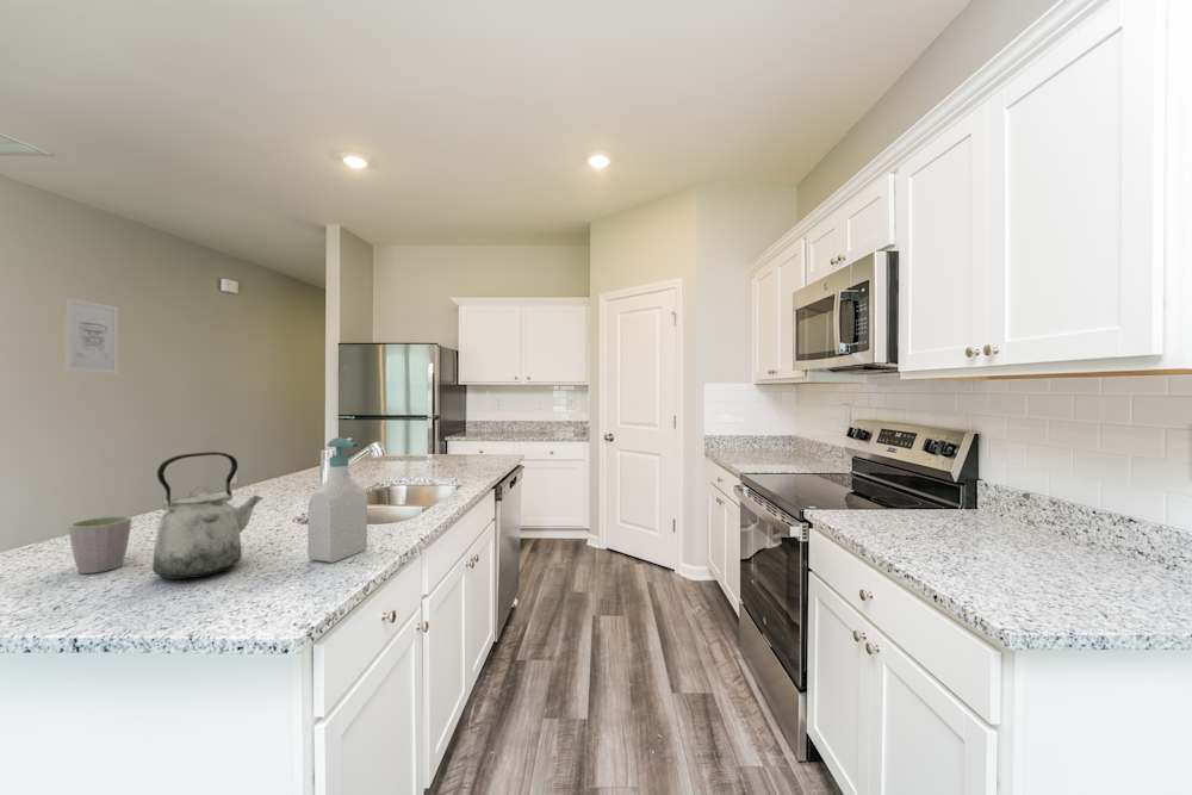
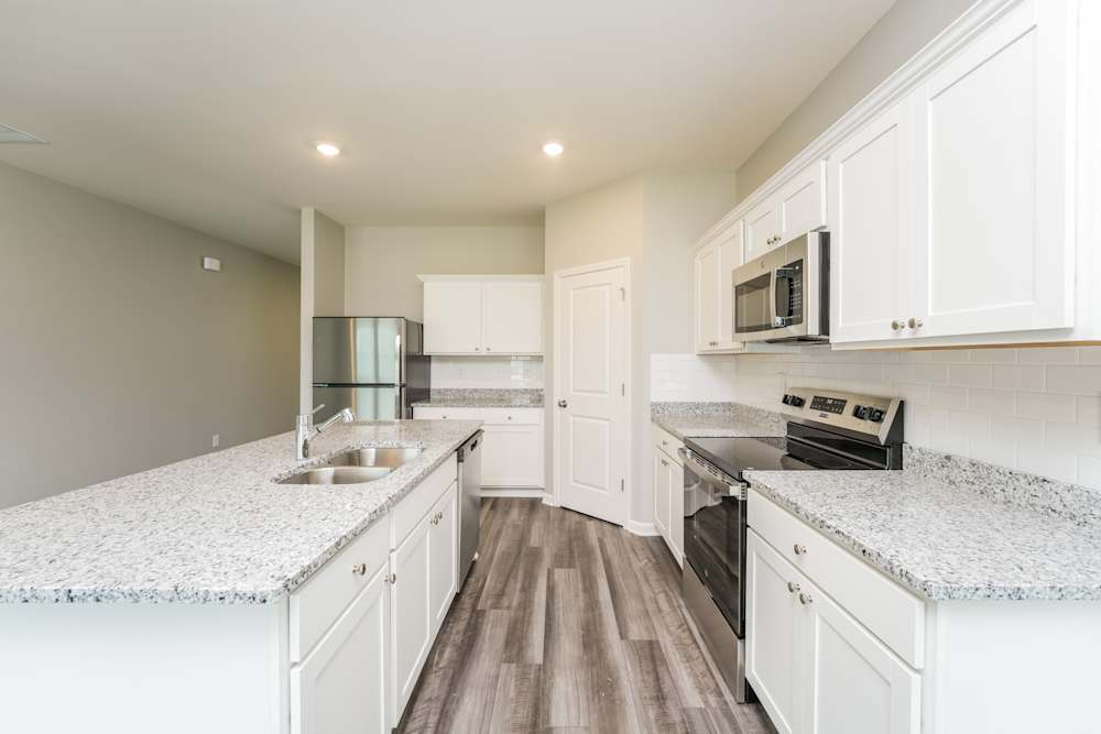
- soap bottle [306,436,368,564]
- kettle [151,451,263,580]
- wall art [64,297,119,375]
- mug [68,515,132,574]
